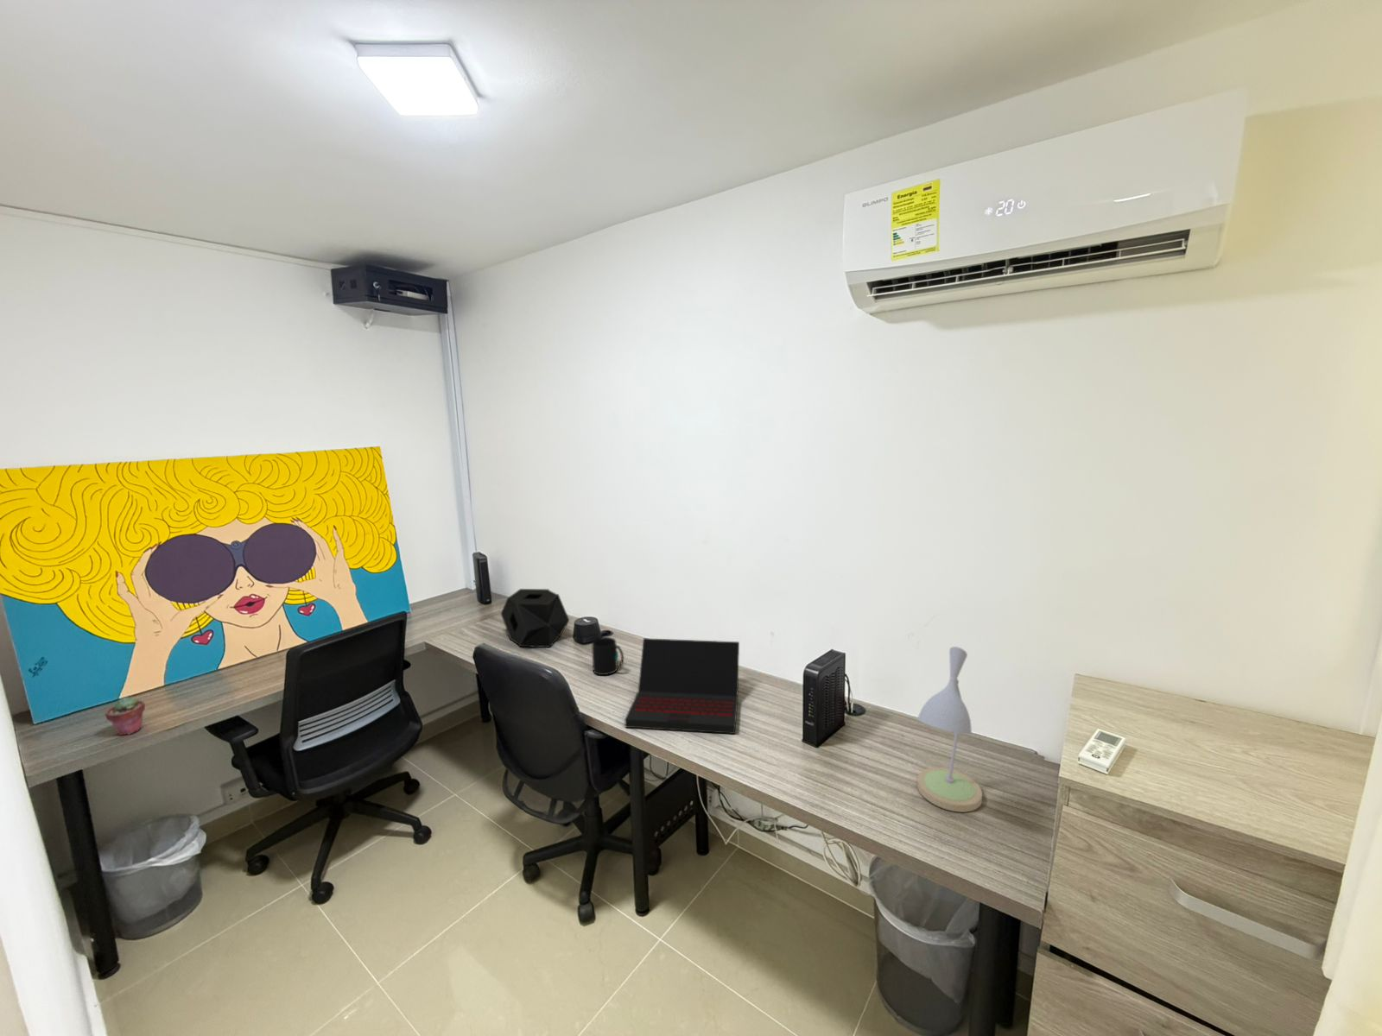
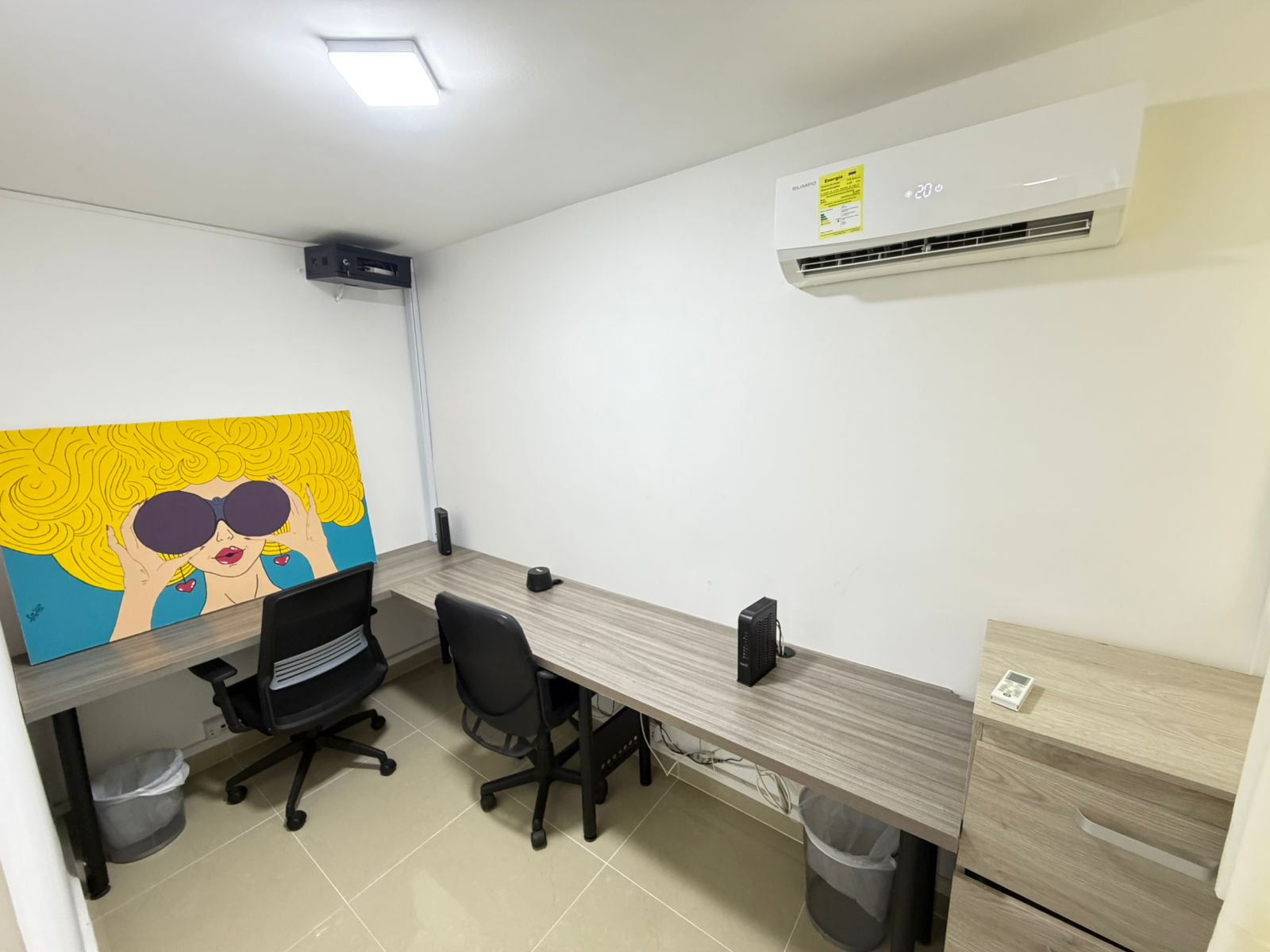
- potted succulent [104,695,146,737]
- desk lamp [916,645,983,813]
- speaker [501,588,570,649]
- mug [591,637,625,676]
- laptop [624,637,740,735]
